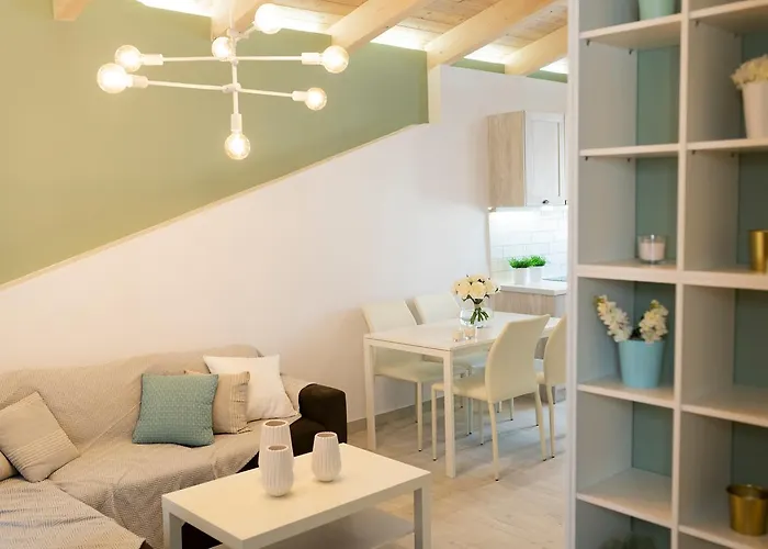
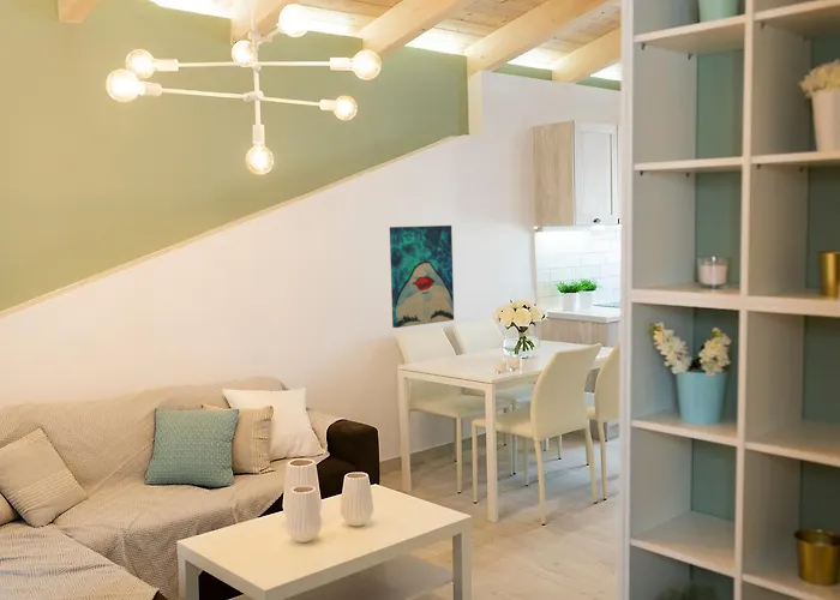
+ wall art [389,224,455,329]
